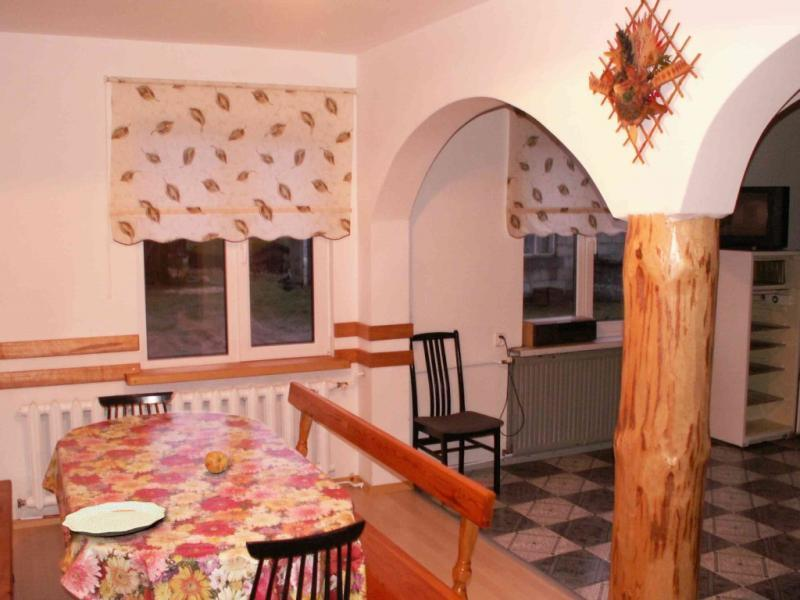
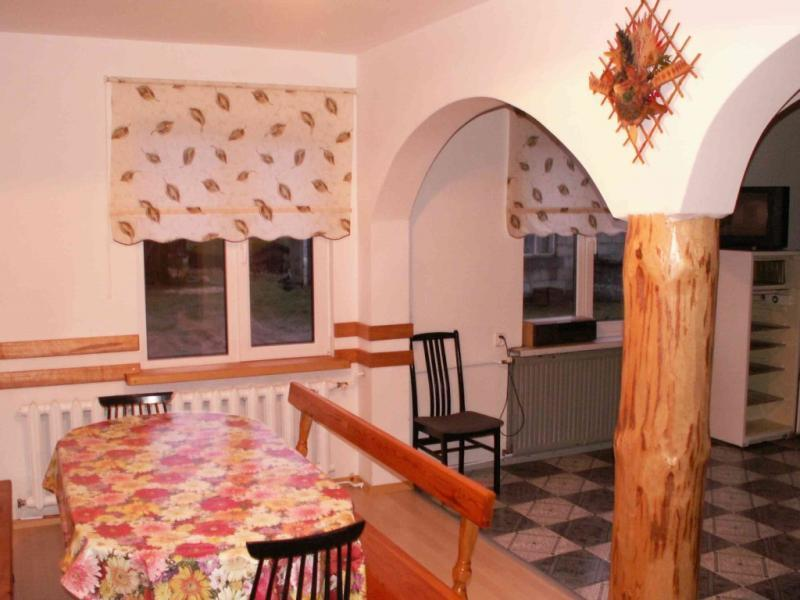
- fruit [204,450,229,474]
- plate [61,500,167,537]
